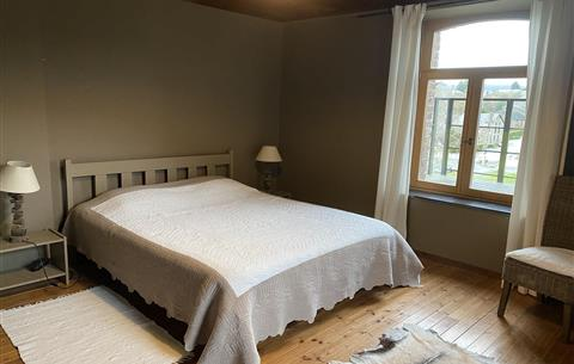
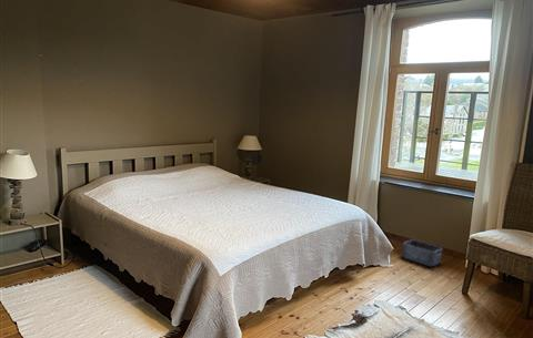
+ storage bin [401,238,443,267]
